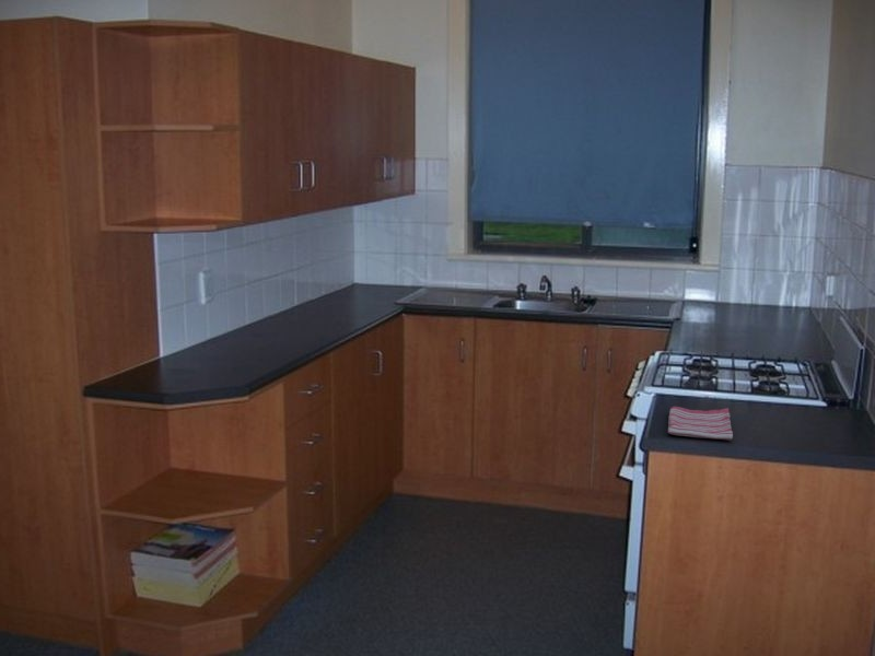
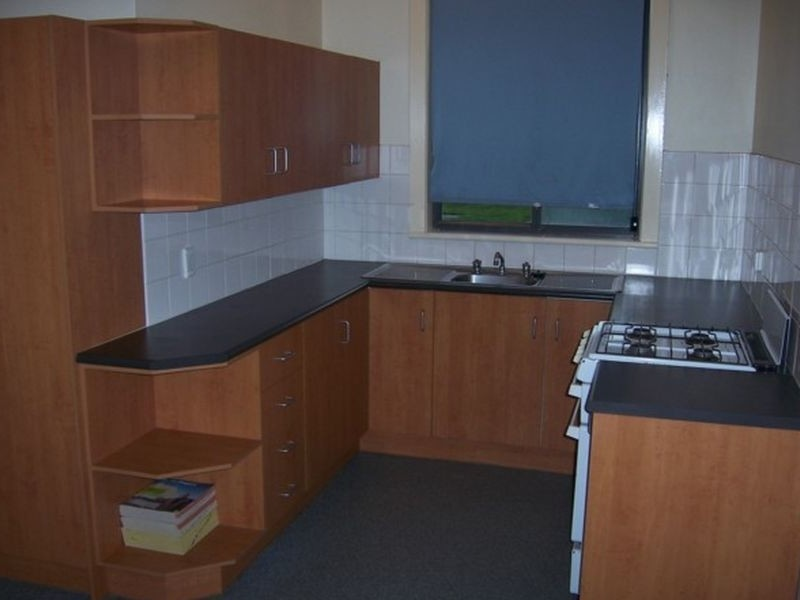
- dish towel [667,406,734,441]
